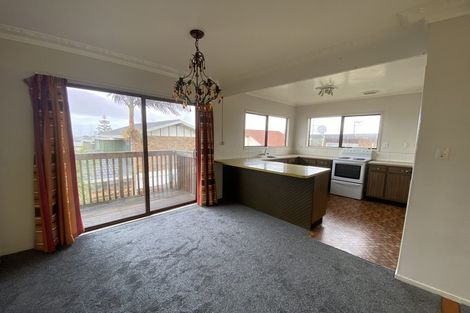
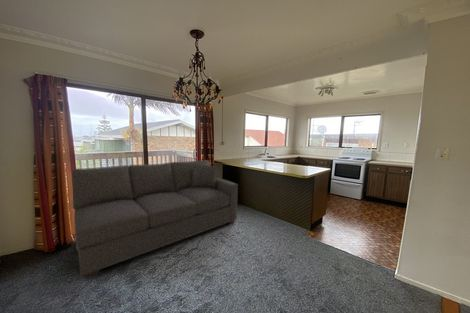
+ sofa [71,159,239,280]
